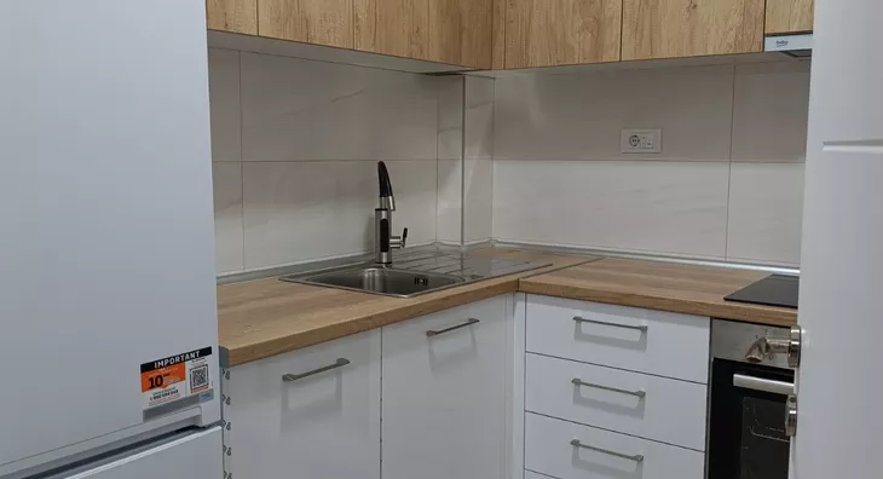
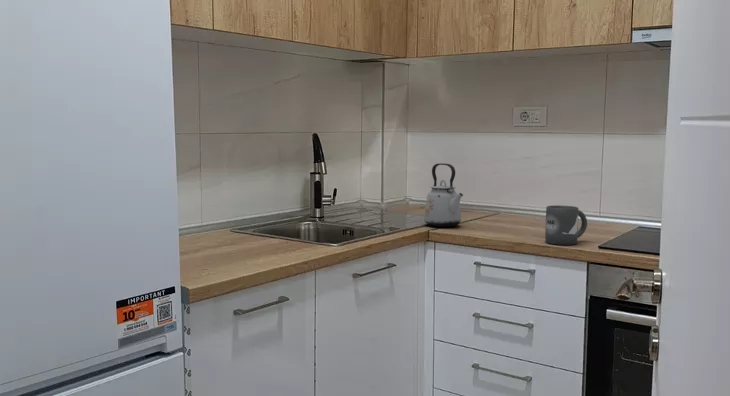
+ kettle [423,162,464,228]
+ mug [544,204,588,246]
